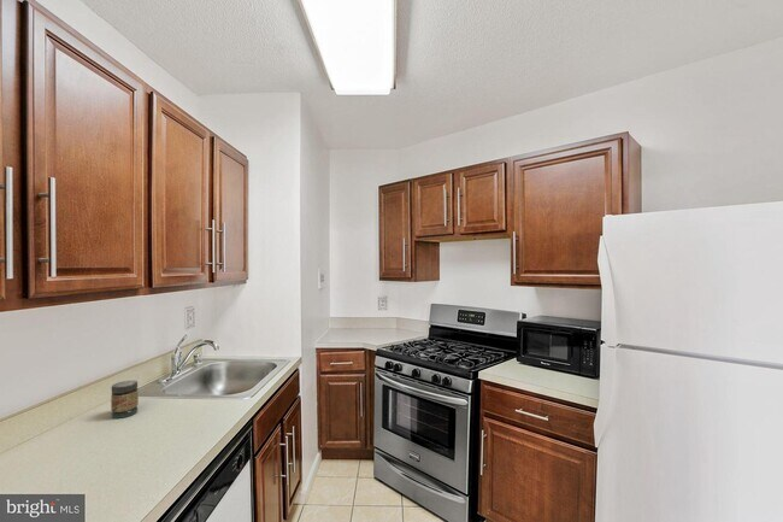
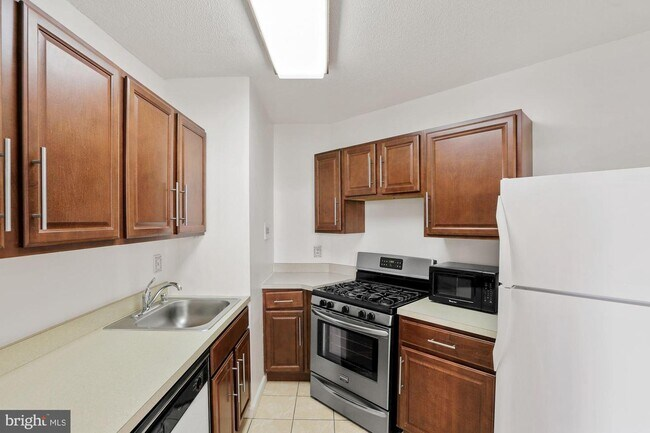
- jar [110,380,140,420]
